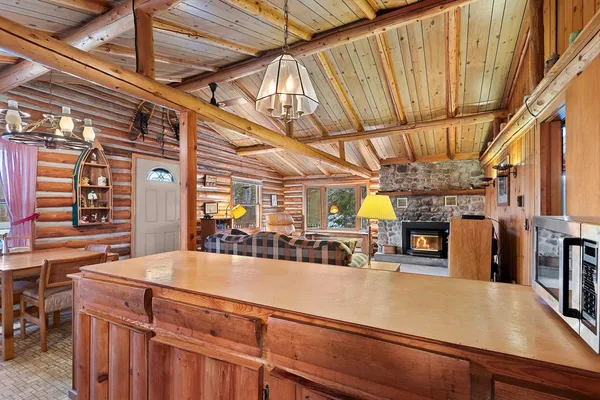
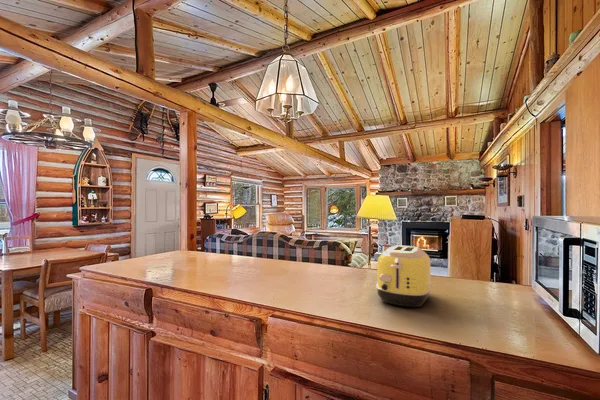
+ toaster [375,245,433,309]
